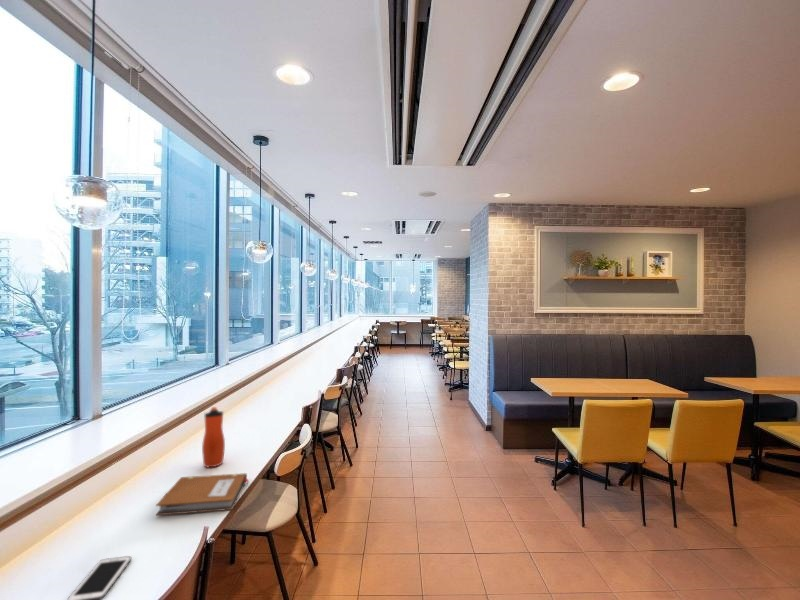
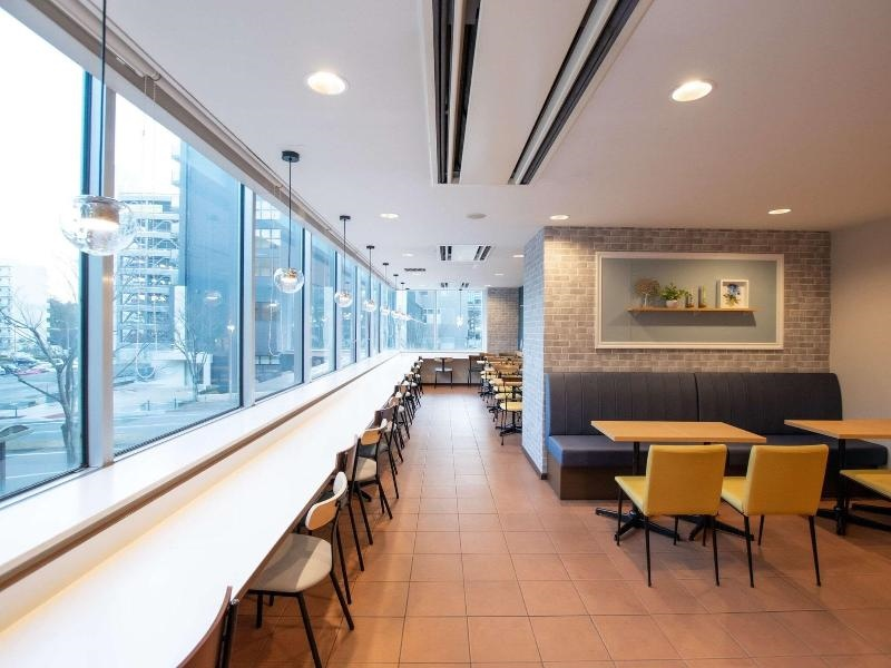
- cell phone [66,555,132,600]
- water bottle [201,406,226,468]
- notebook [155,472,250,516]
